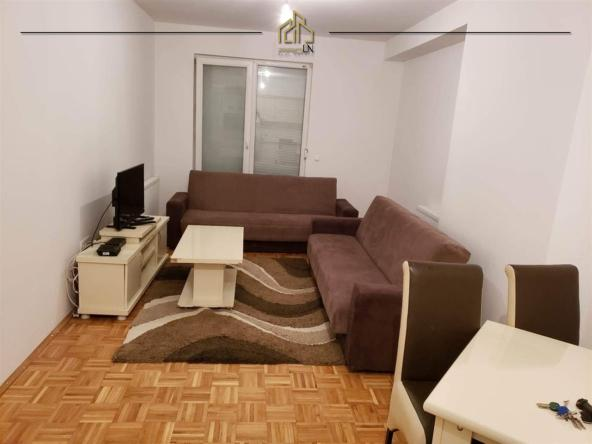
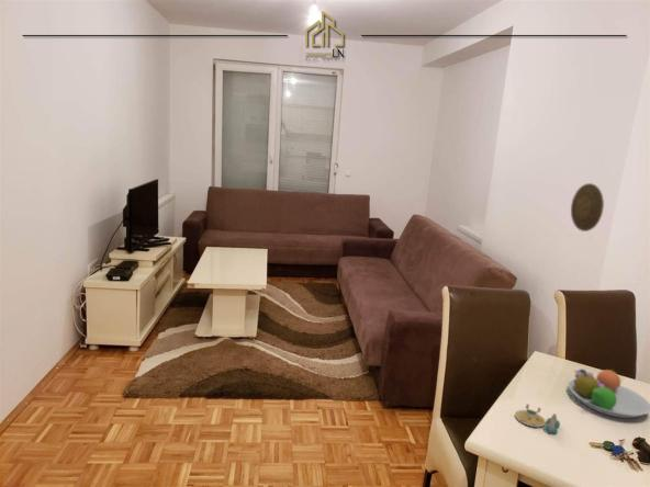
+ fruit bowl [568,367,650,419]
+ salt and pepper shaker set [514,404,561,434]
+ decorative plate [570,182,605,233]
